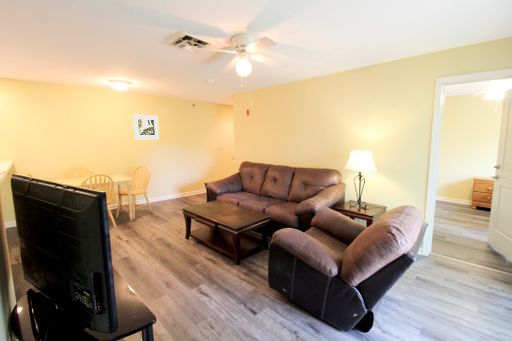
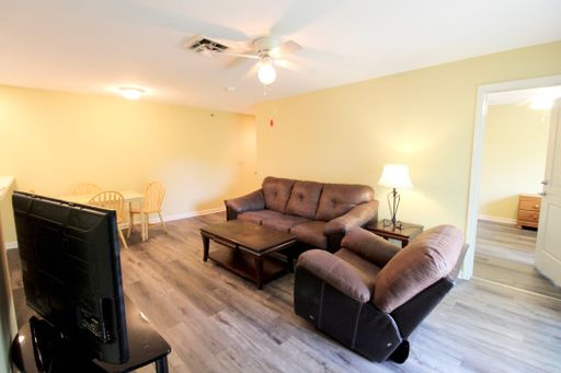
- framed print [132,113,160,140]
